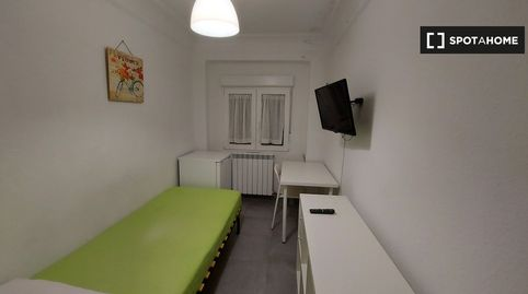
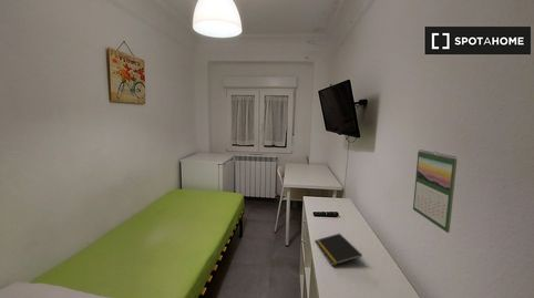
+ notepad [314,233,363,267]
+ calendar [412,148,458,234]
